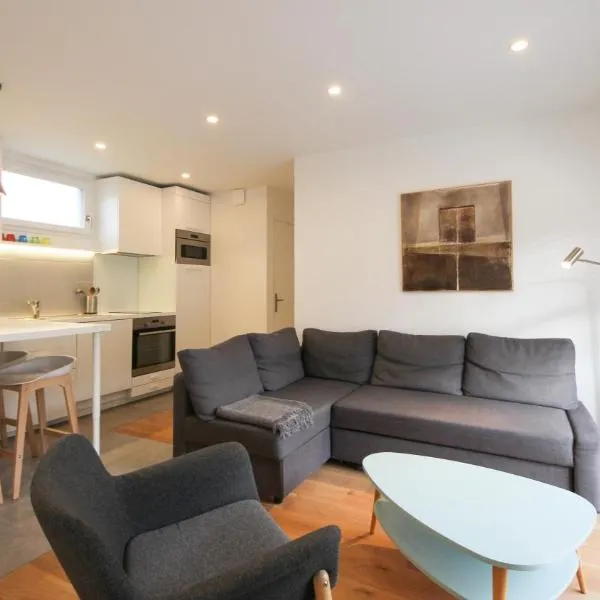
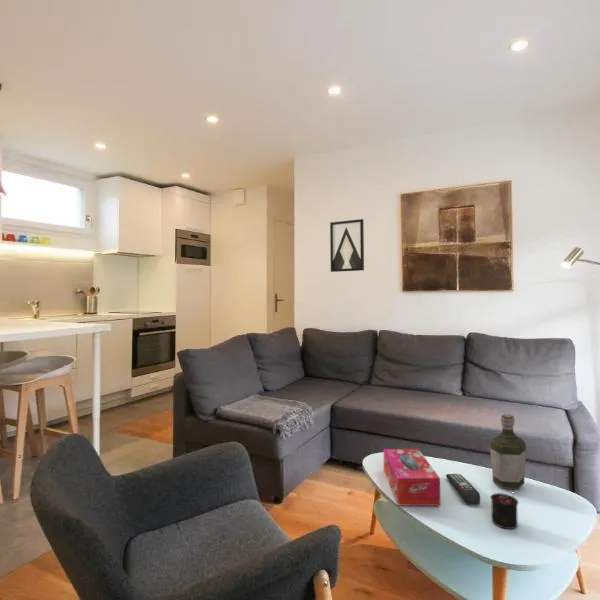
+ wall art [329,218,365,273]
+ candle [489,488,520,530]
+ tissue box [383,448,441,507]
+ remote control [445,473,481,505]
+ bottle [489,414,527,491]
